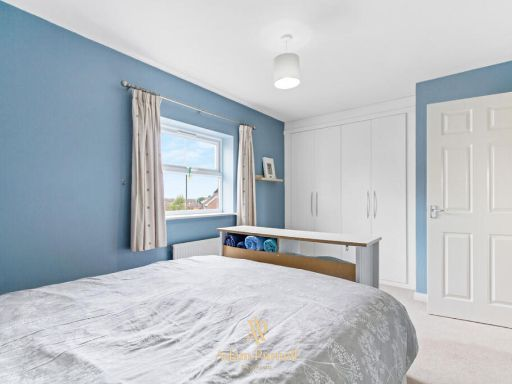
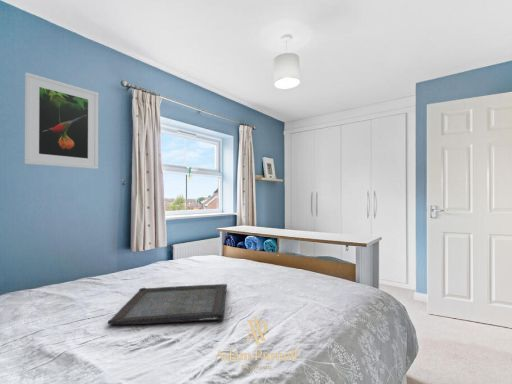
+ serving tray [107,283,228,325]
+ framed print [24,71,99,170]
